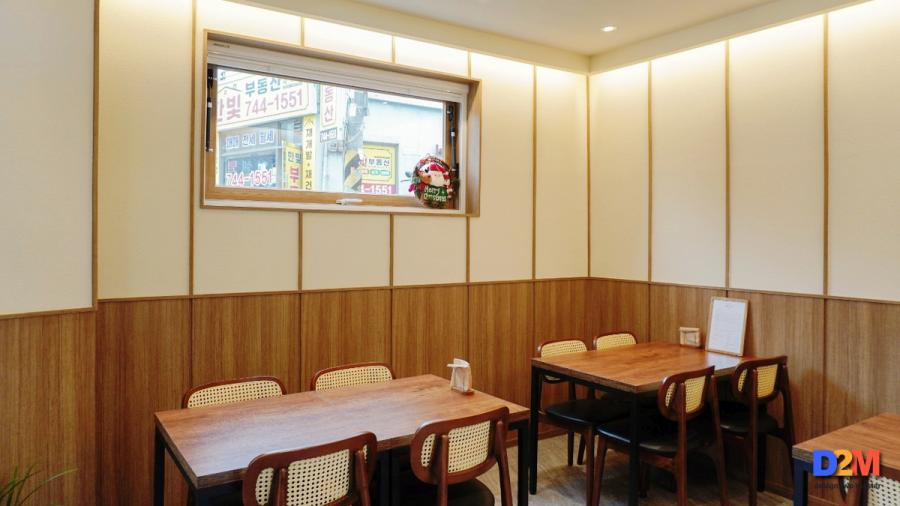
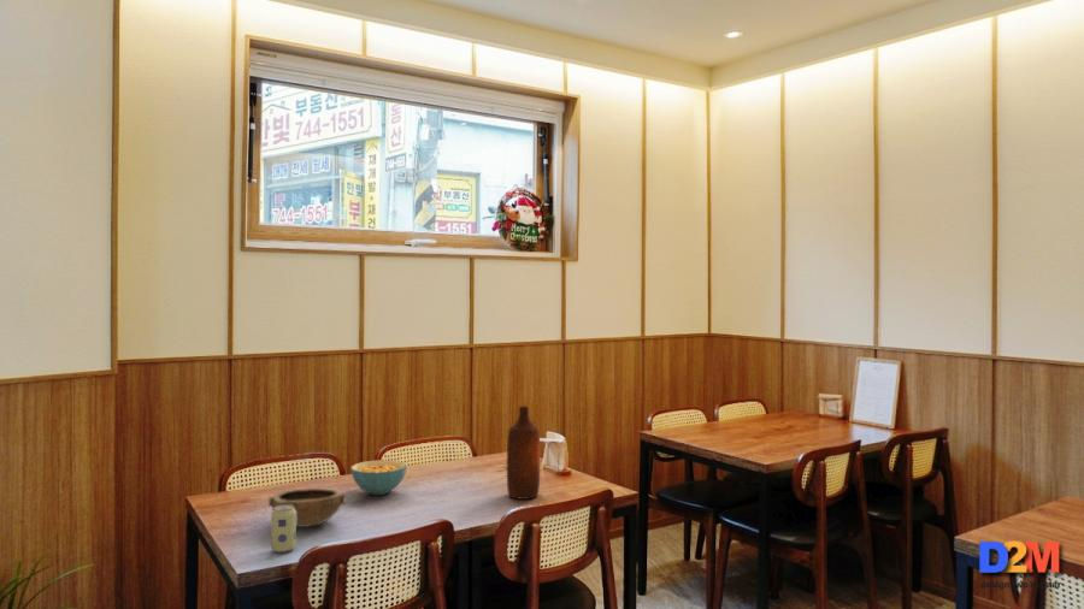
+ cereal bowl [349,459,408,496]
+ bowl [267,487,347,528]
+ beverage can [270,505,297,554]
+ bottle [506,406,541,501]
